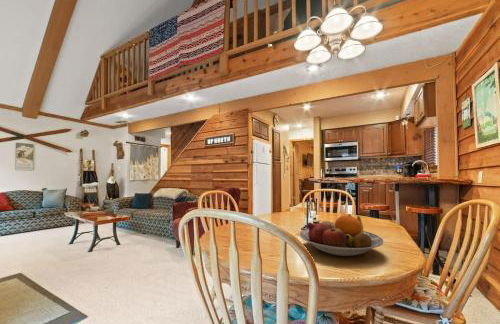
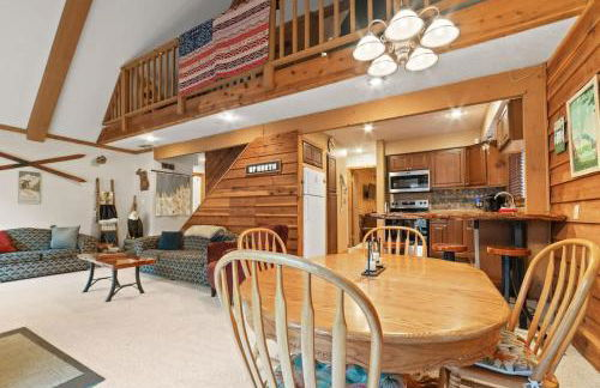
- fruit bowl [299,213,384,257]
